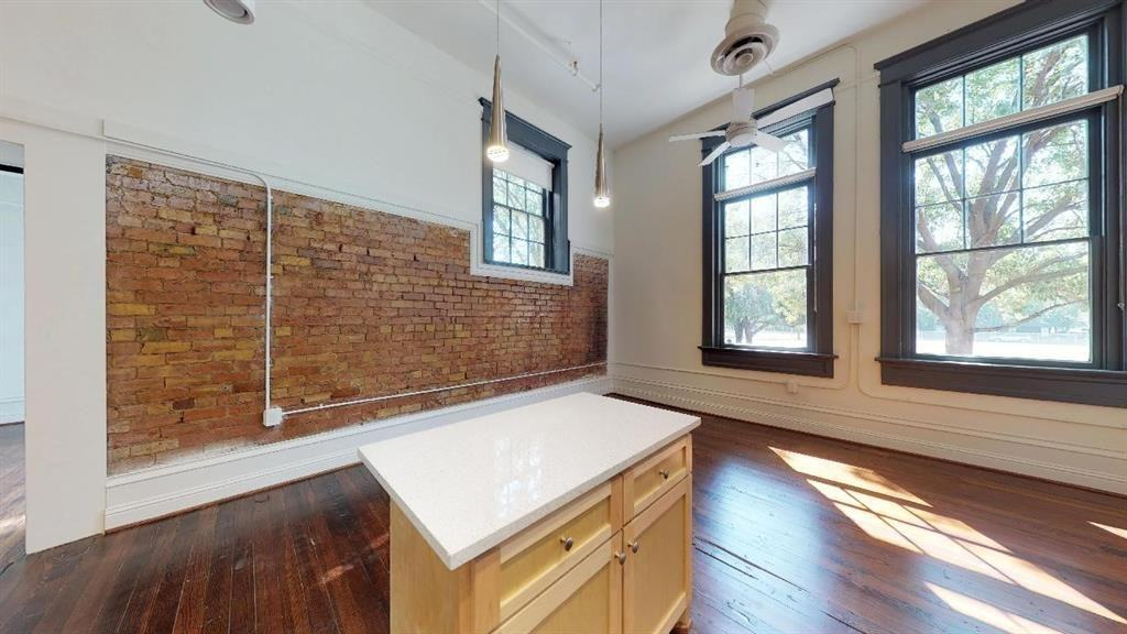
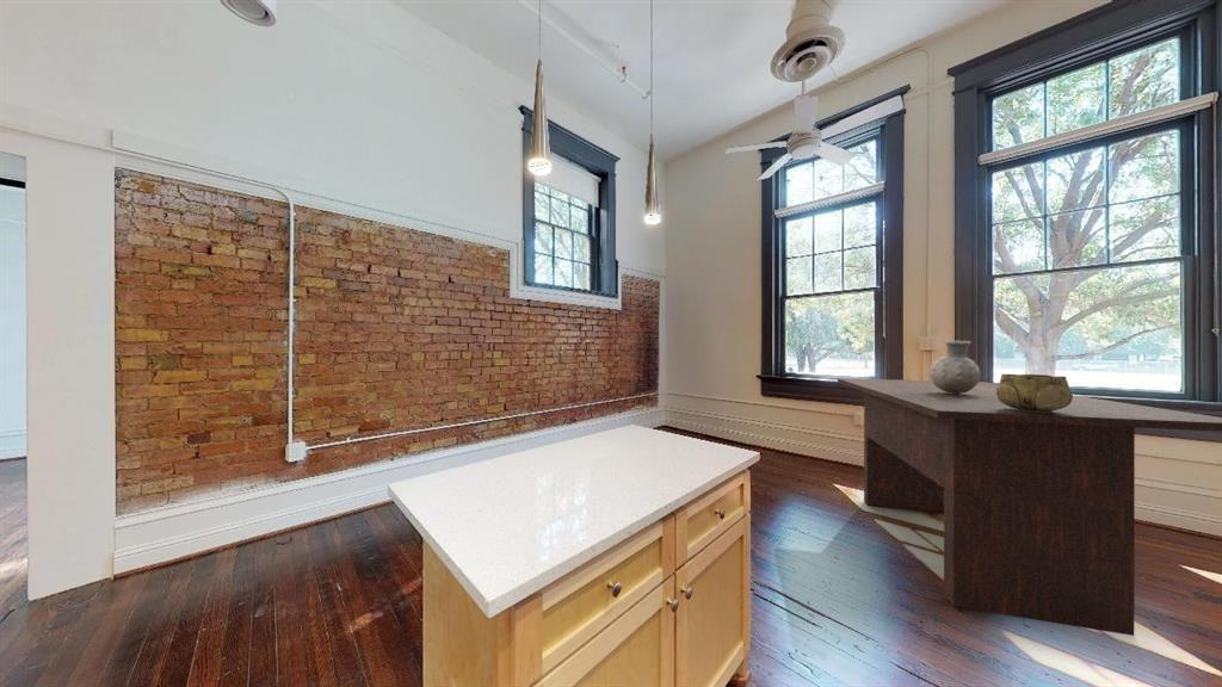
+ decorative bowl [996,373,1074,413]
+ vase [928,340,982,394]
+ dining table [837,377,1222,637]
